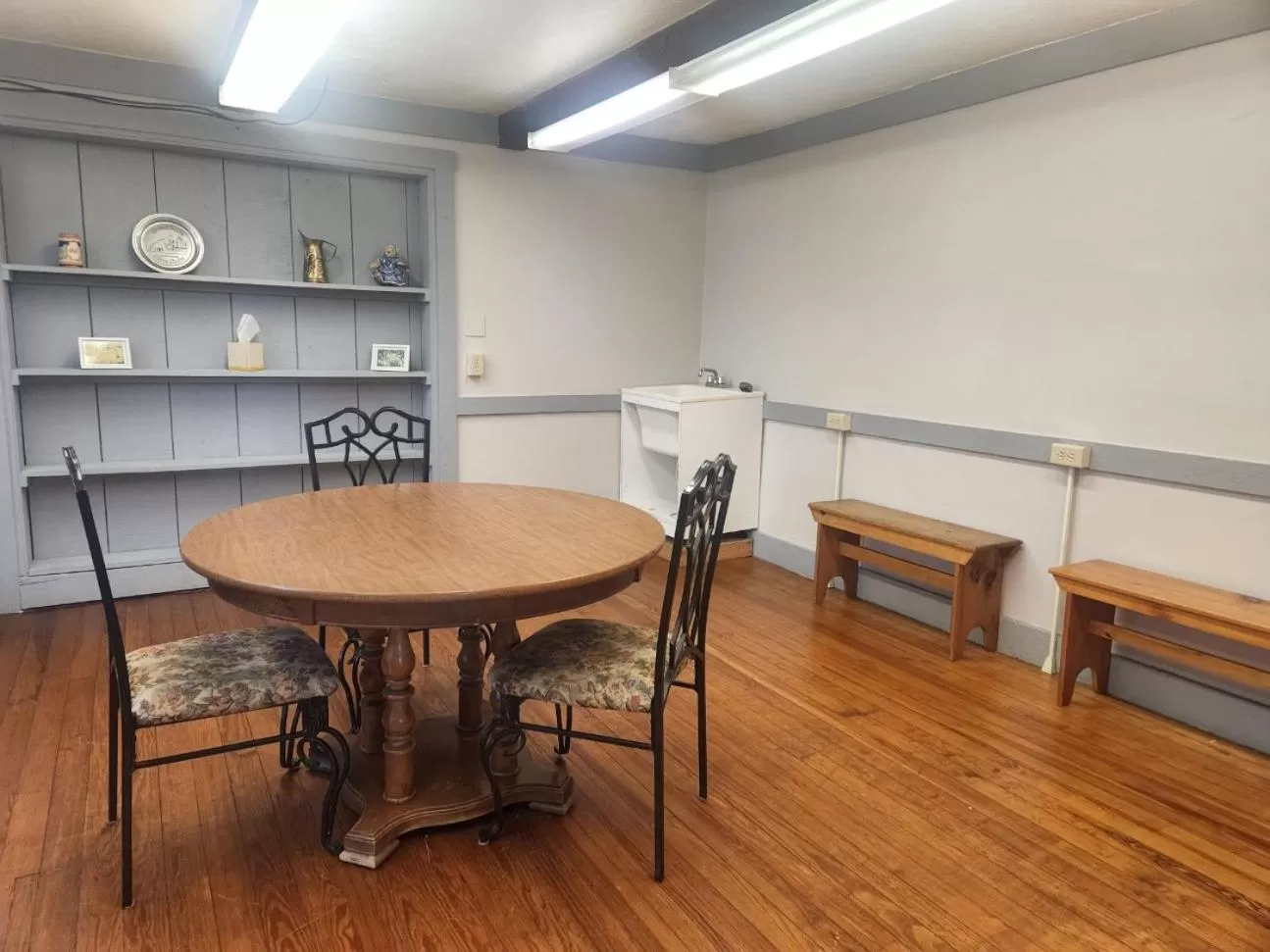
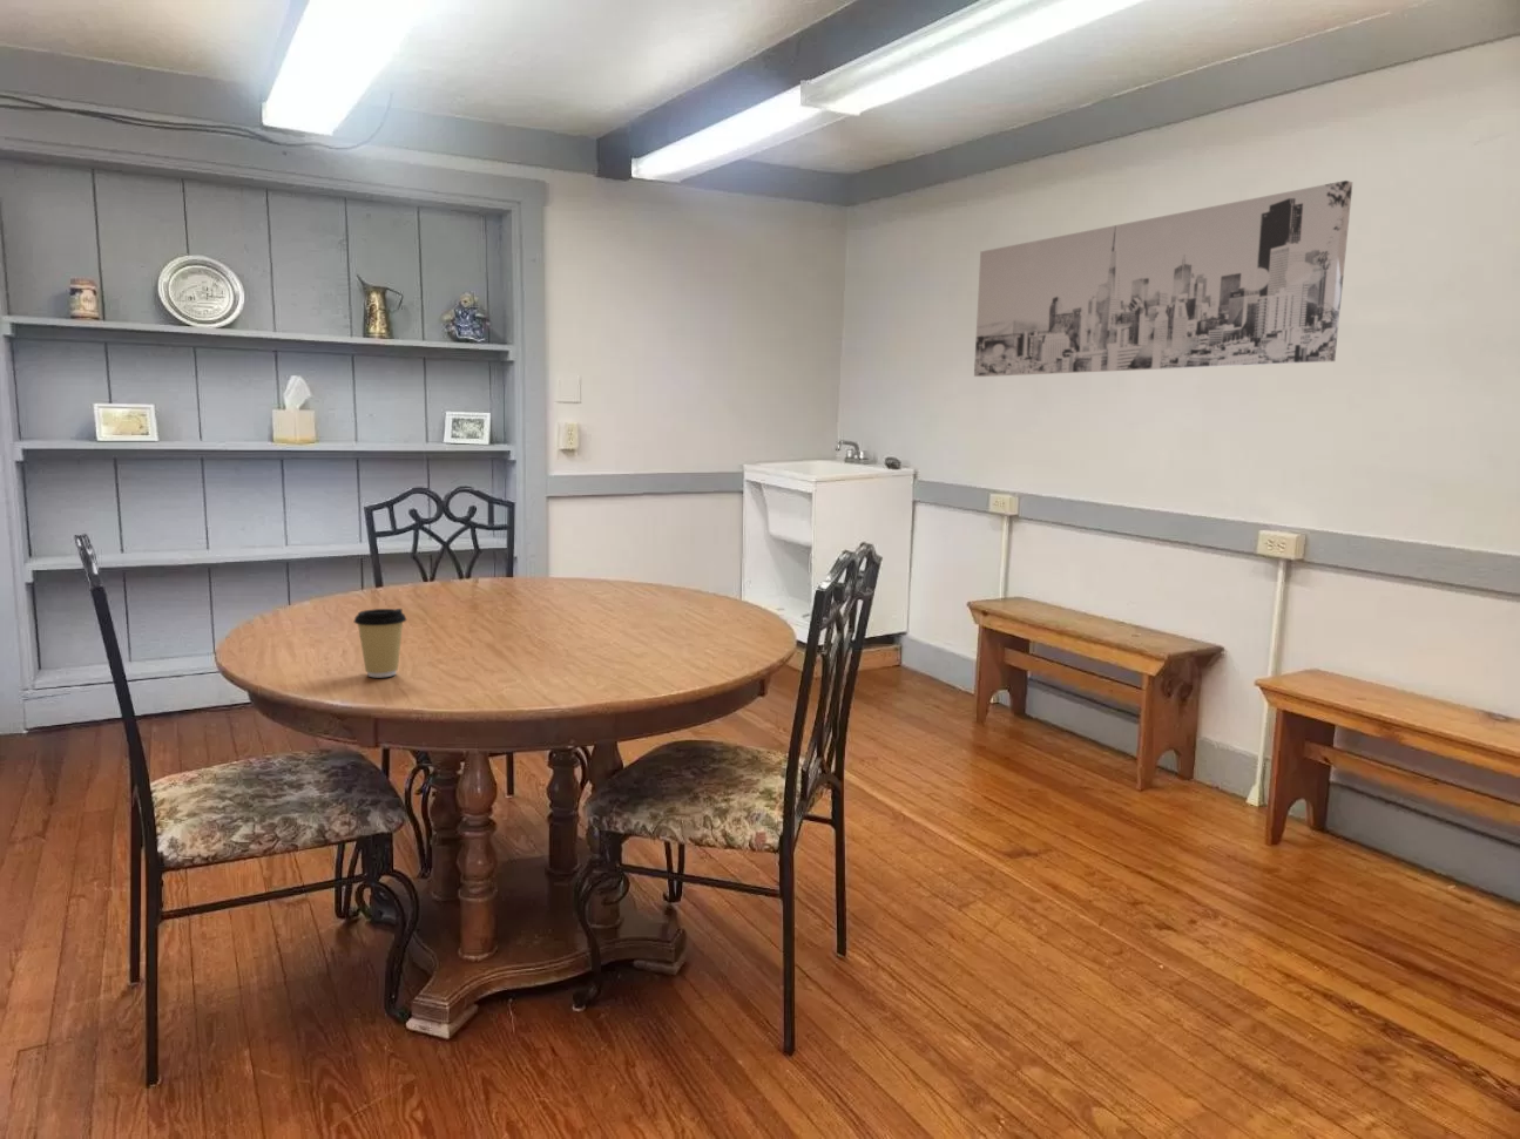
+ wall art [973,179,1354,378]
+ coffee cup [353,608,407,678]
